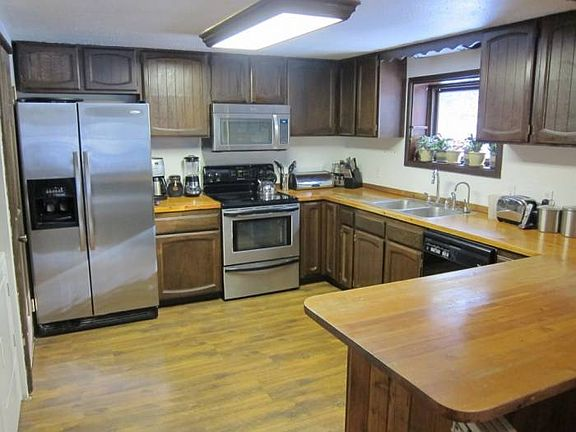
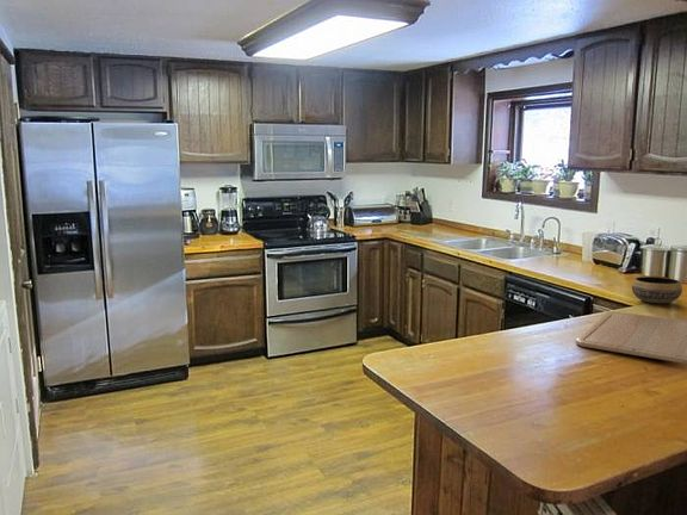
+ bowl [631,275,683,304]
+ chopping board [575,310,687,365]
